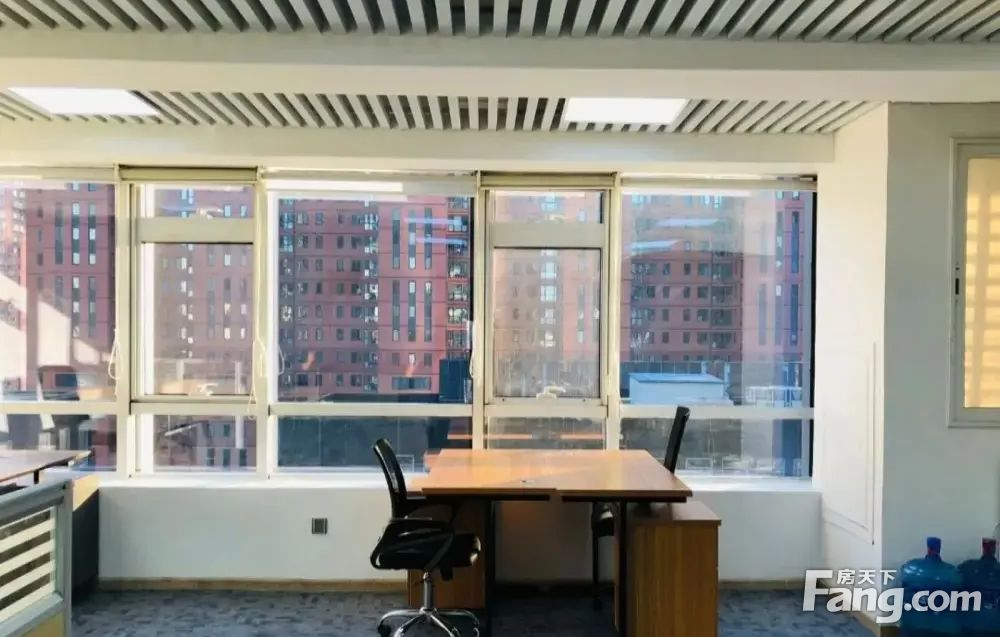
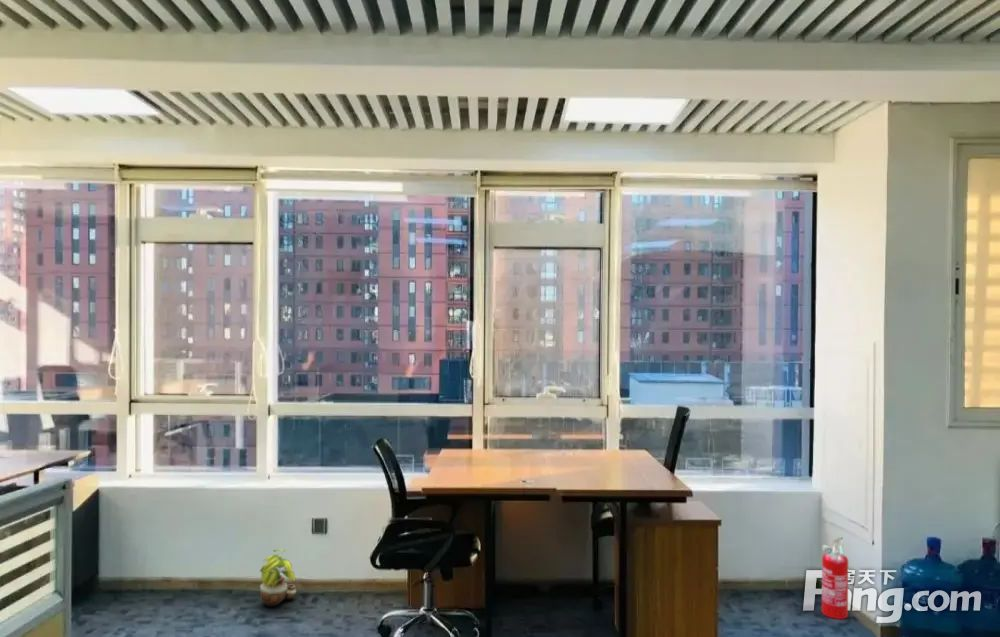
+ fire extinguisher [821,535,849,620]
+ potted plant [259,548,297,607]
